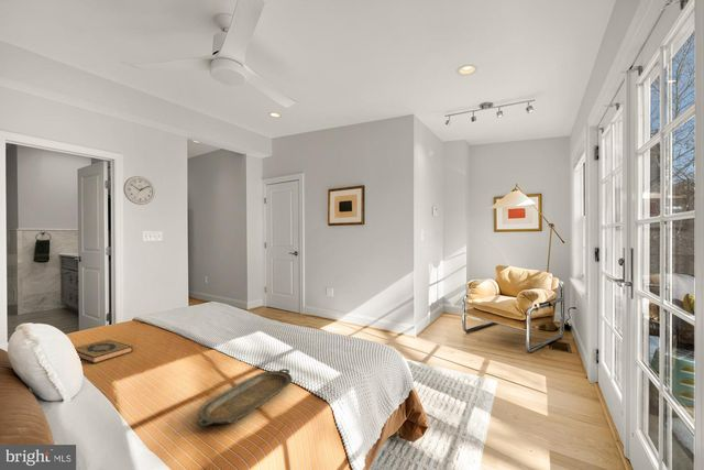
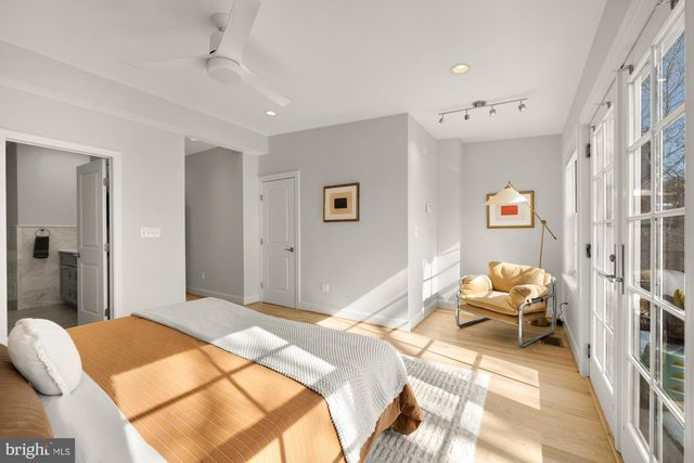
- serving tray [196,368,293,427]
- hardback book [74,339,134,364]
- wall clock [122,175,156,206]
